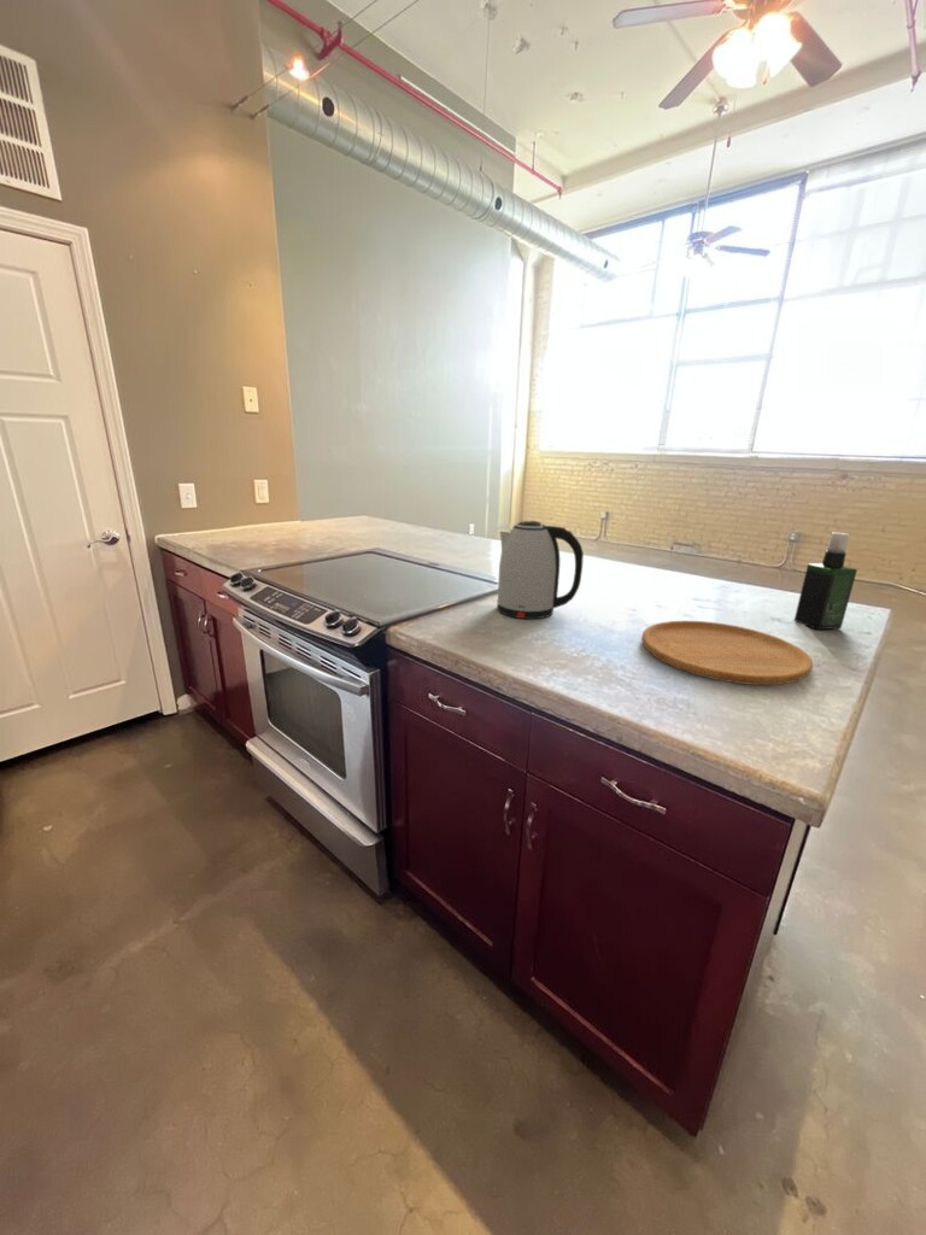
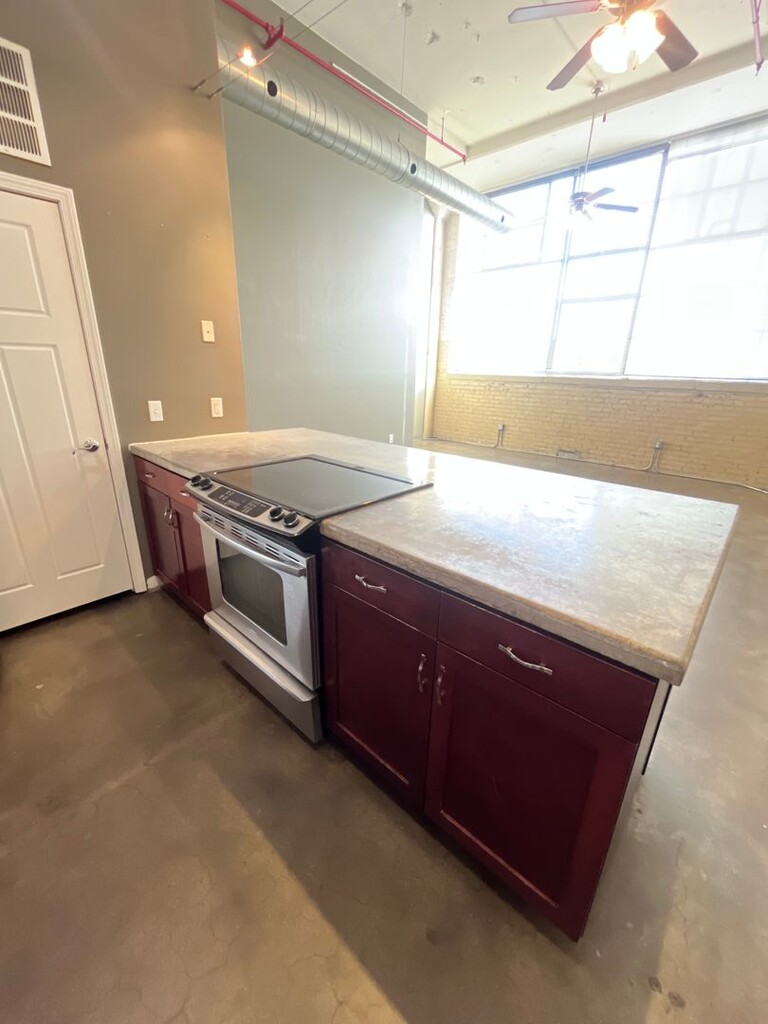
- kettle [496,520,585,620]
- cutting board [640,620,814,686]
- spray bottle [793,531,858,631]
